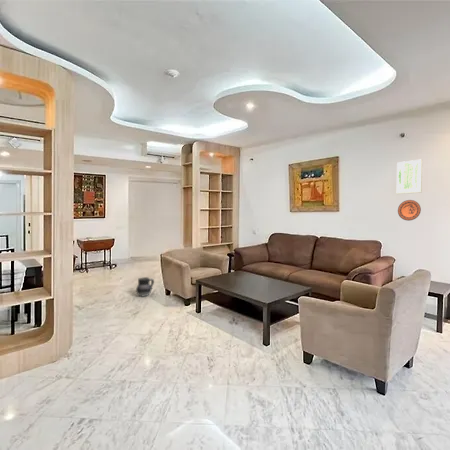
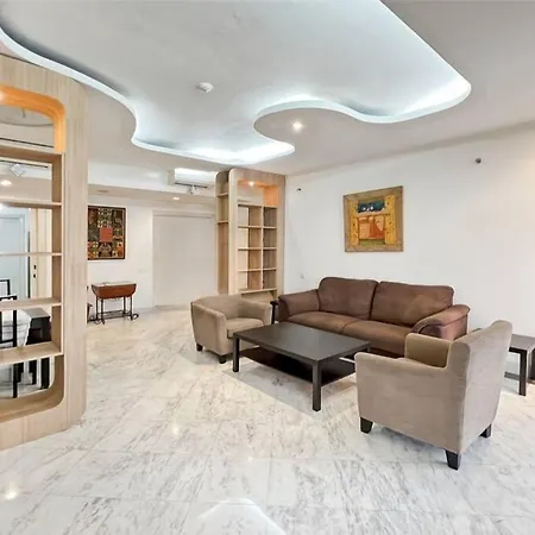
- ceramic jug [135,276,155,298]
- wall art [396,158,423,195]
- decorative plate [397,199,422,222]
